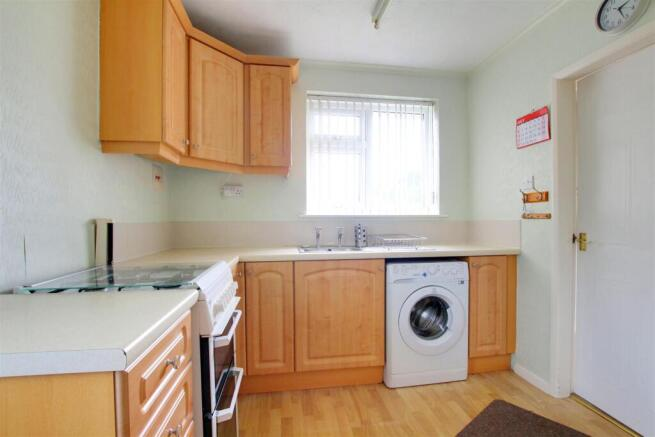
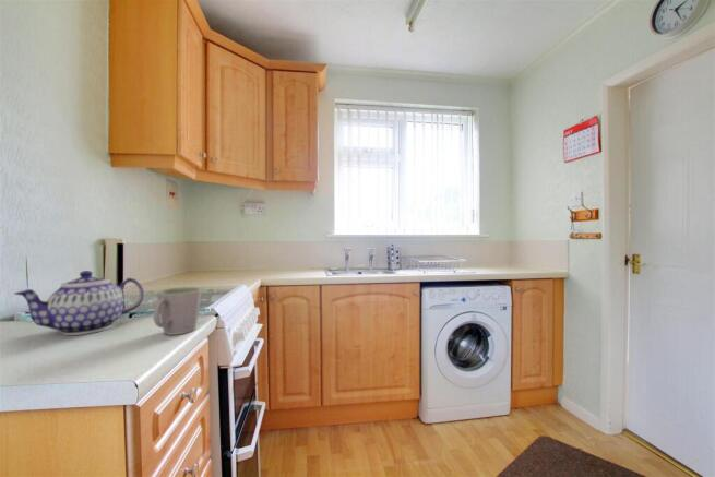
+ mug [153,286,202,336]
+ teapot [13,270,145,336]
